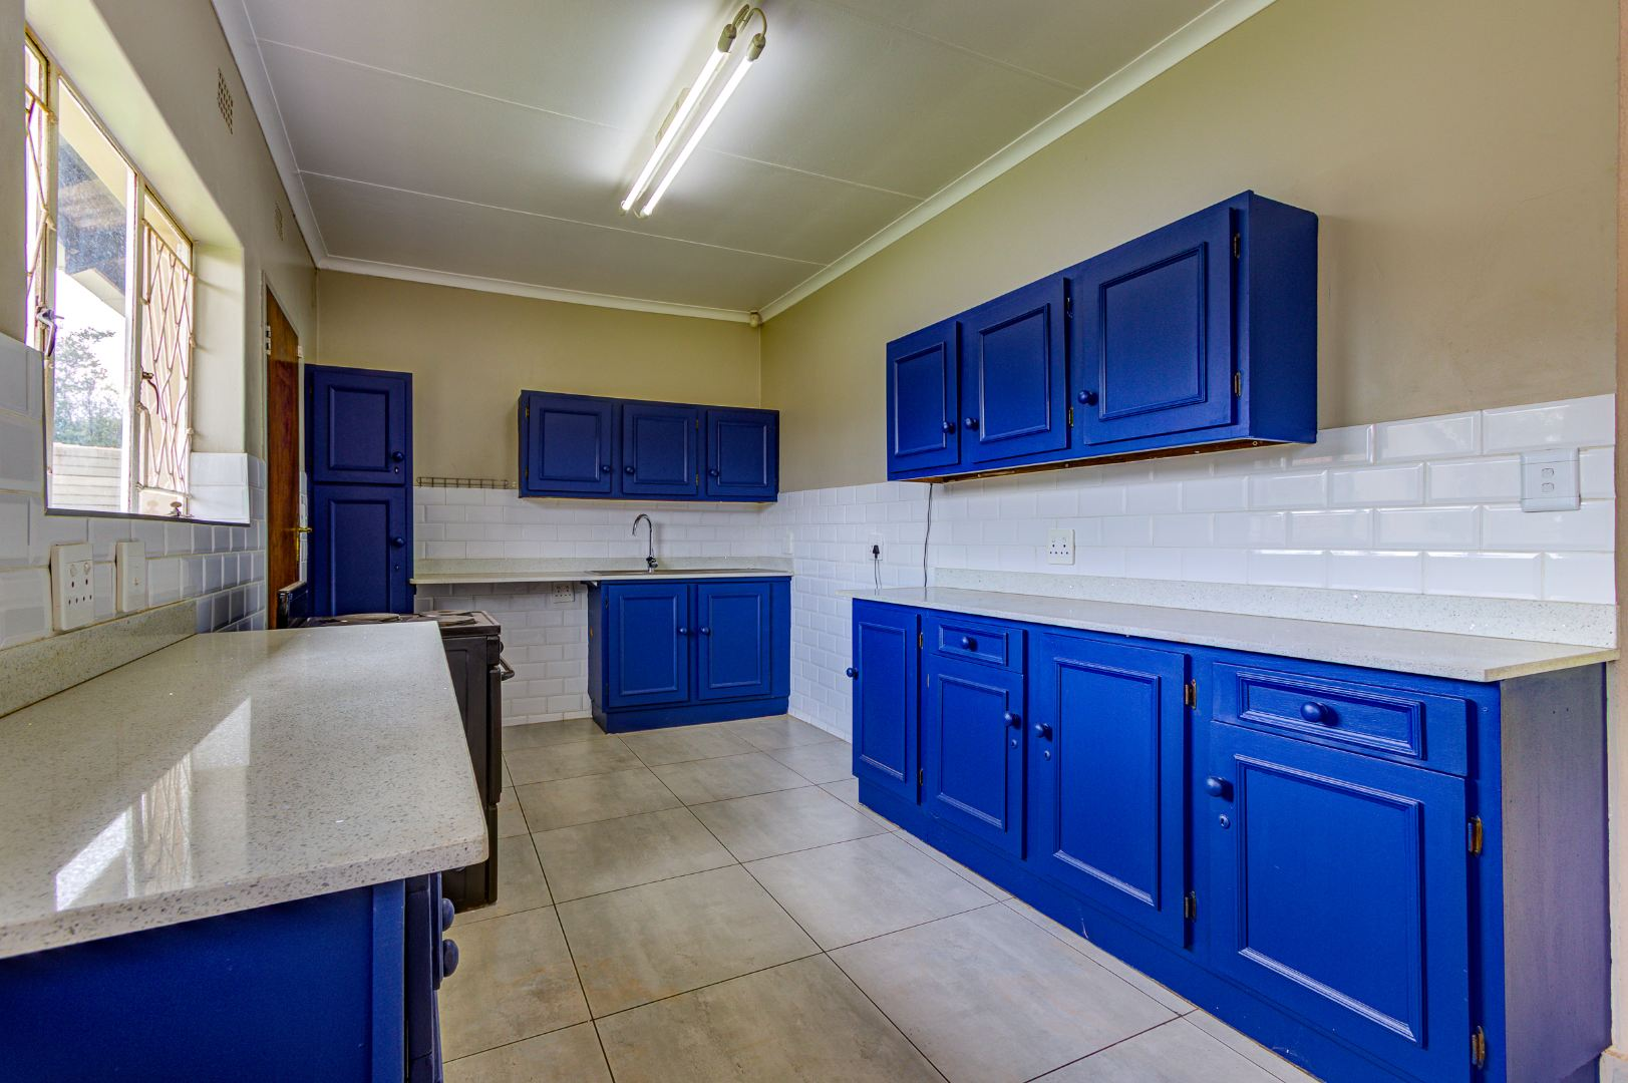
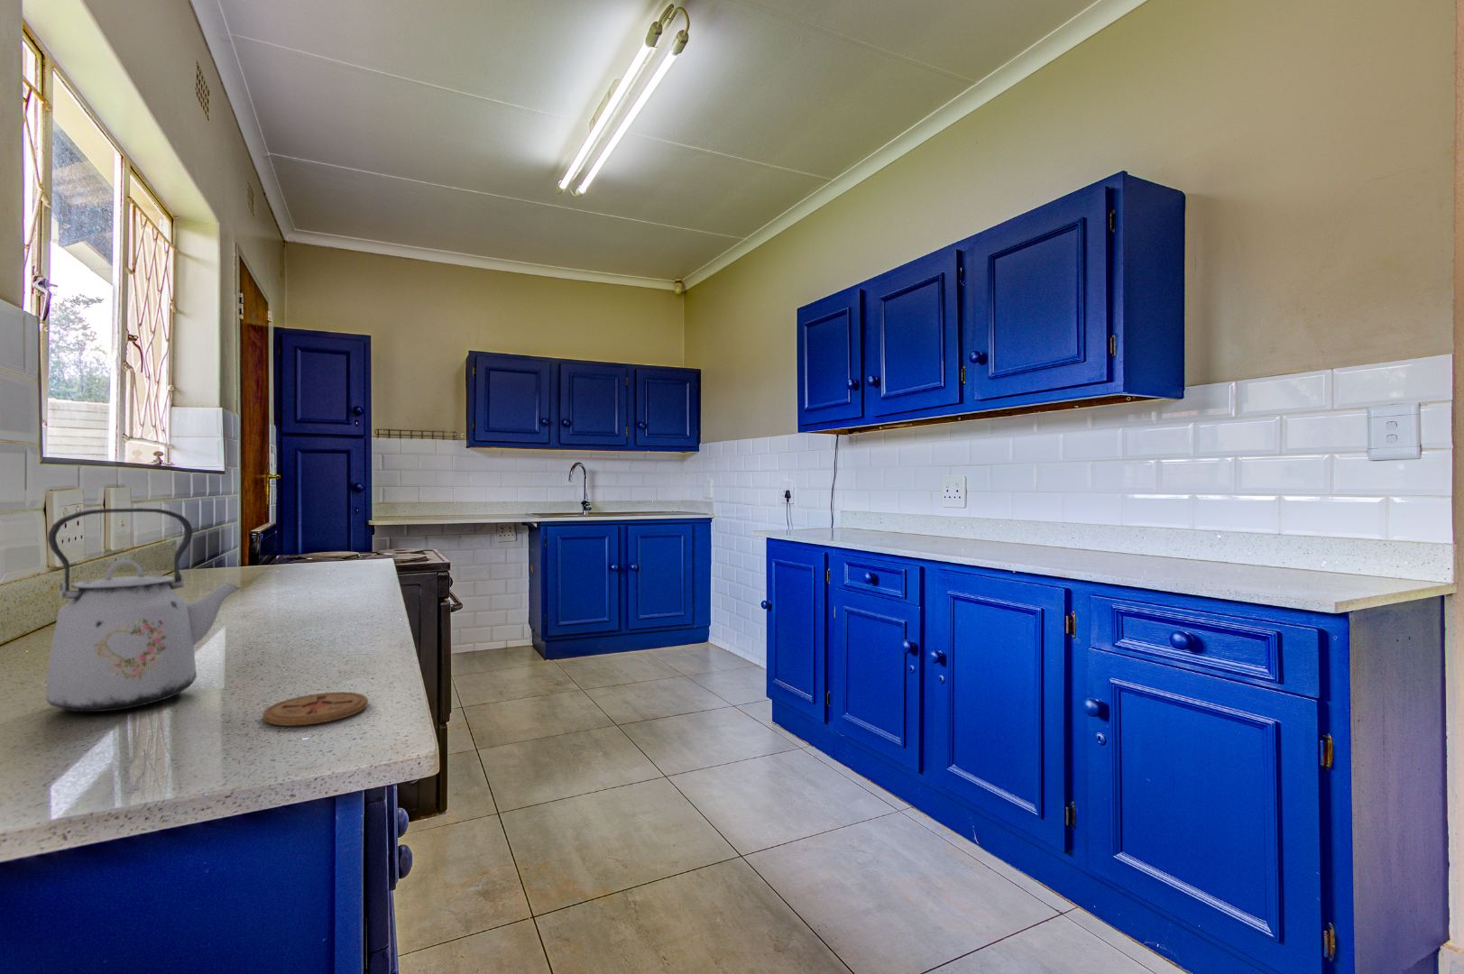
+ coaster [262,690,368,727]
+ kettle [45,507,241,712]
